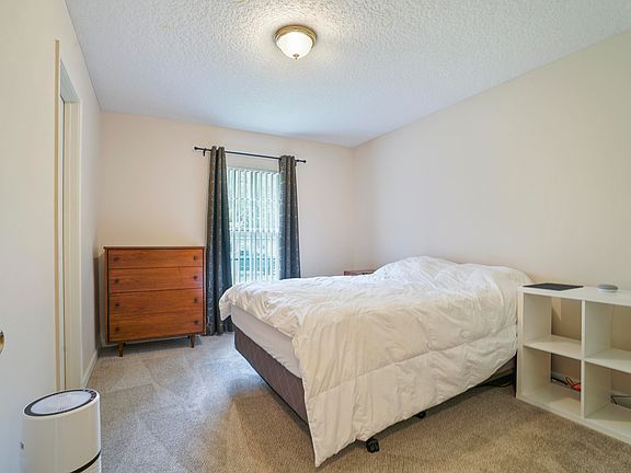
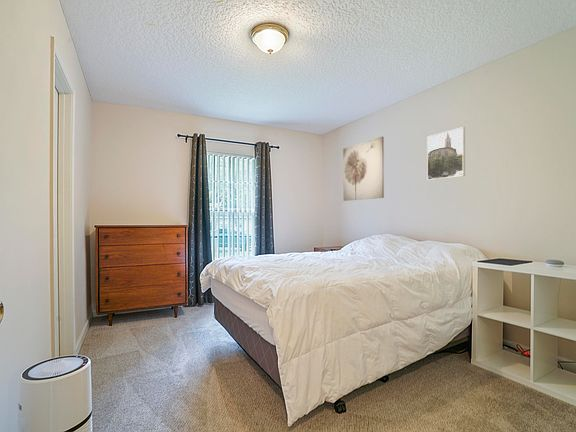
+ wall art [342,136,385,202]
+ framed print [426,126,466,181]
